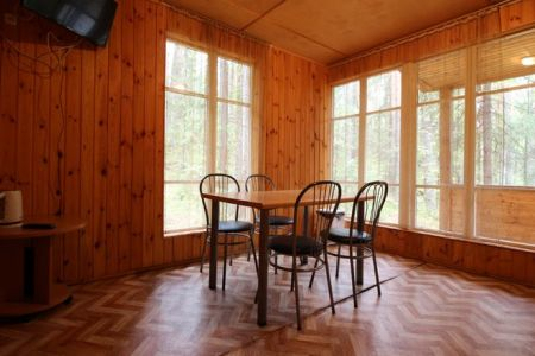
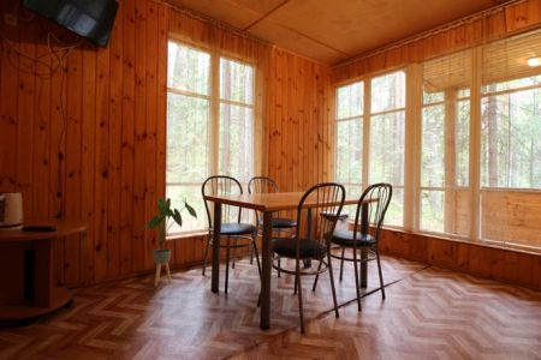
+ house plant [141,196,198,287]
